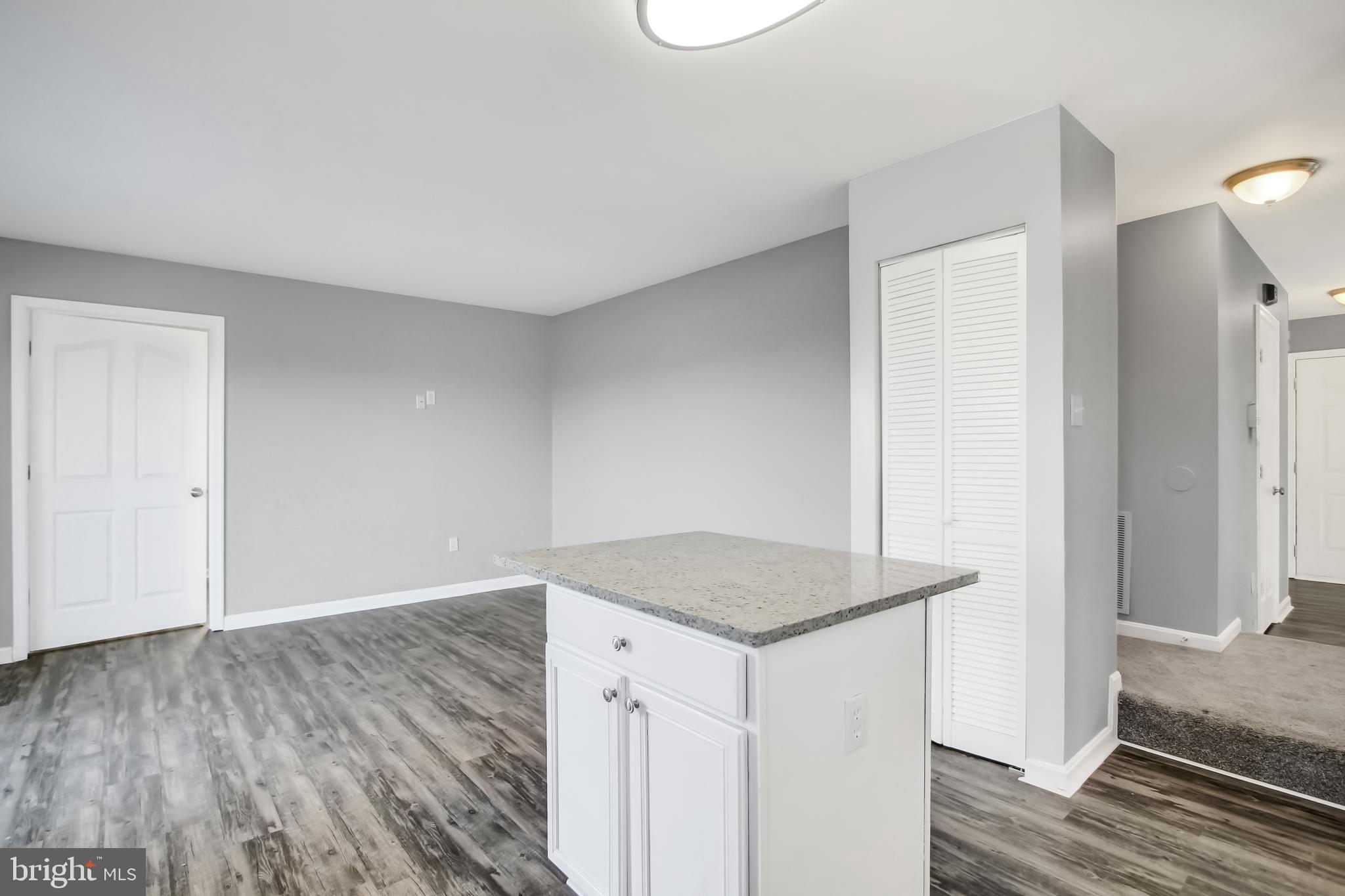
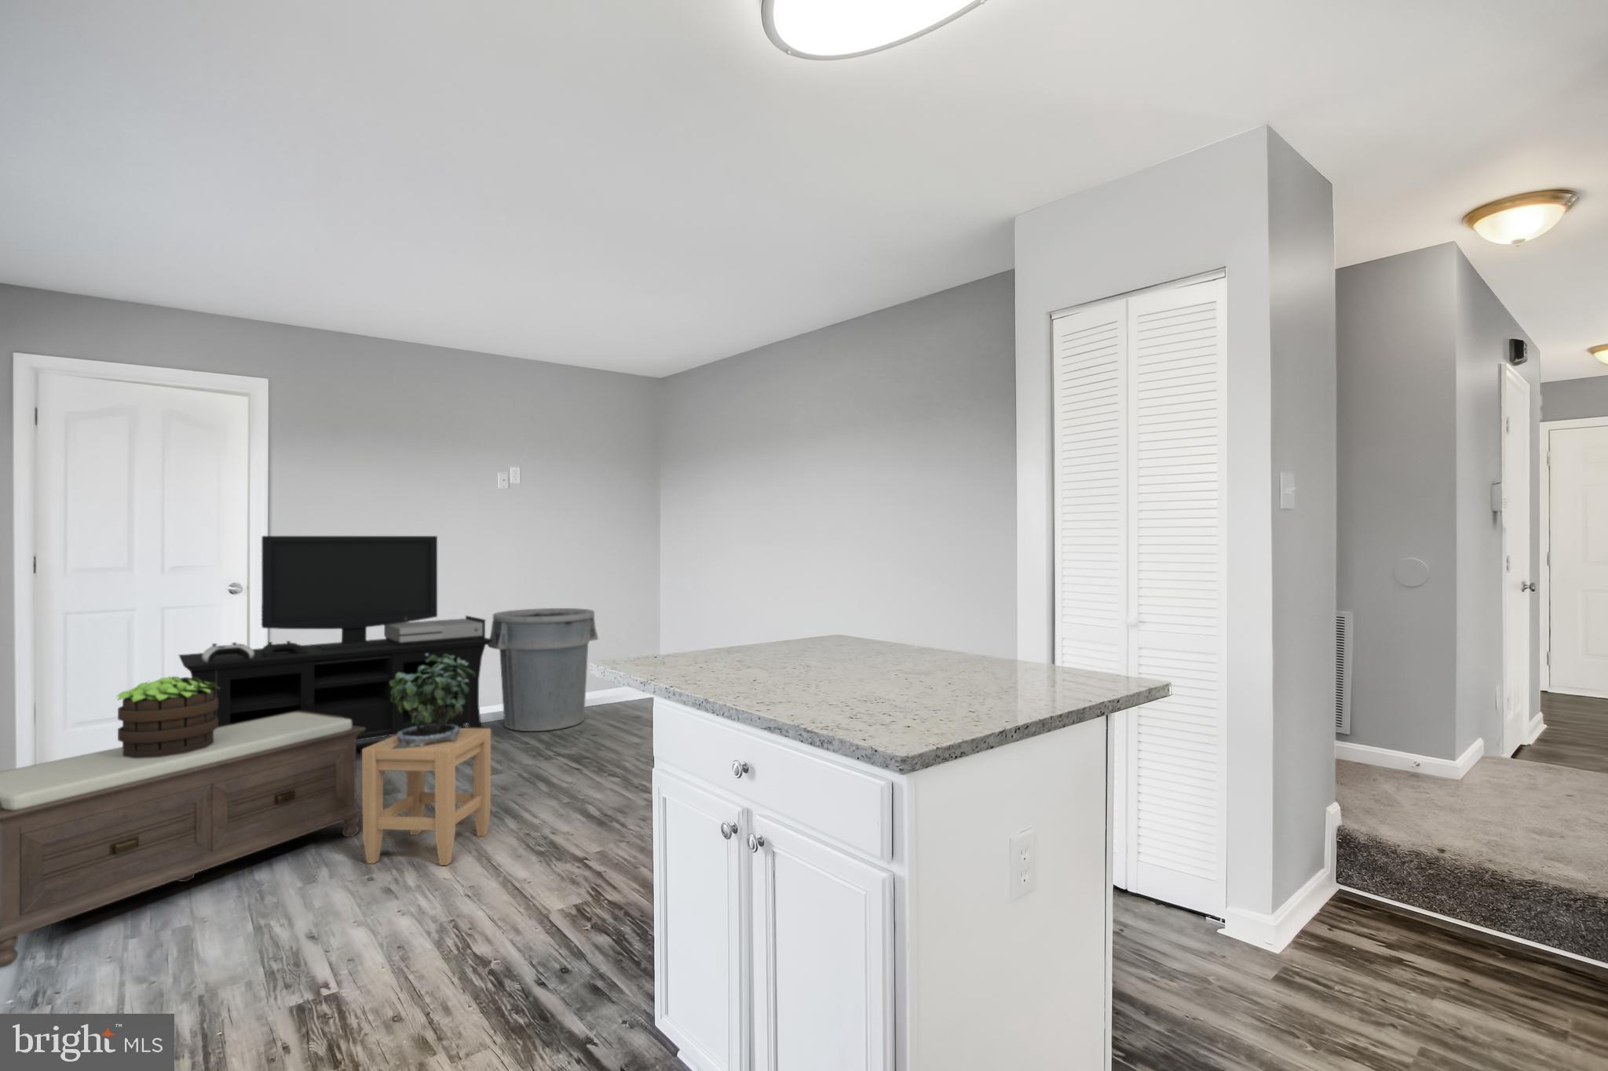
+ trash can [487,607,599,732]
+ potted plant [115,675,219,759]
+ media console [178,536,494,742]
+ bench [0,711,366,969]
+ potted plant [390,654,476,749]
+ stool [361,727,491,867]
